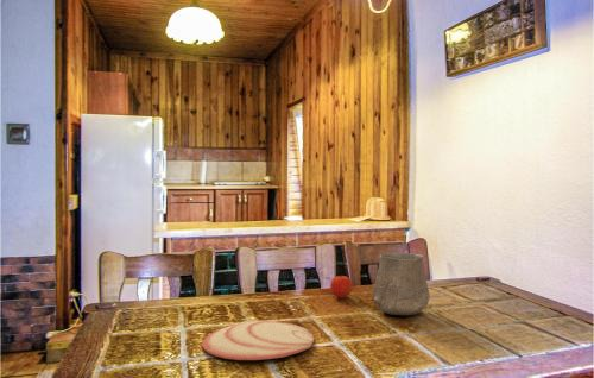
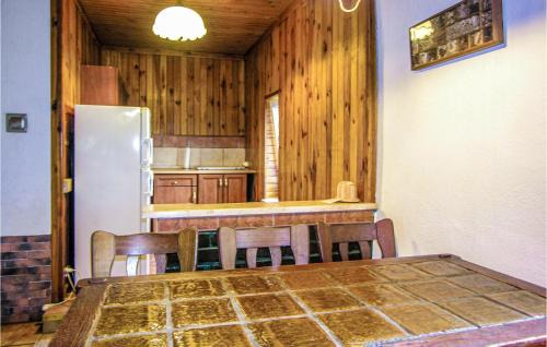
- plate [201,320,315,361]
- apple [329,273,354,300]
- ceramic cup [372,252,430,316]
